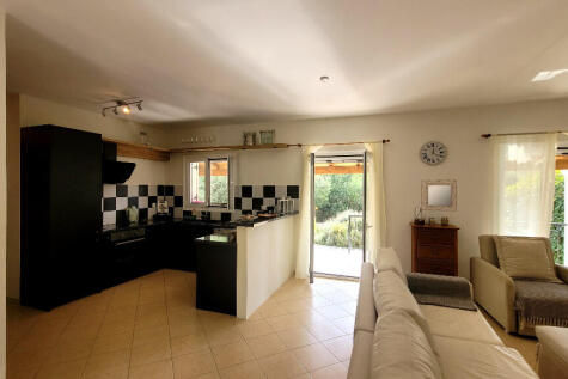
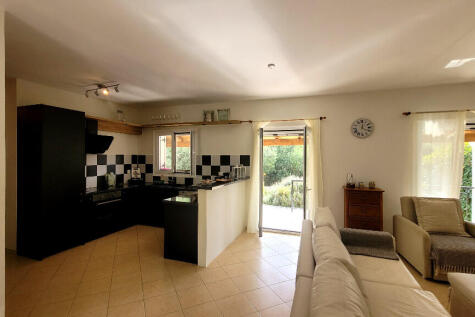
- home mirror [420,178,458,213]
